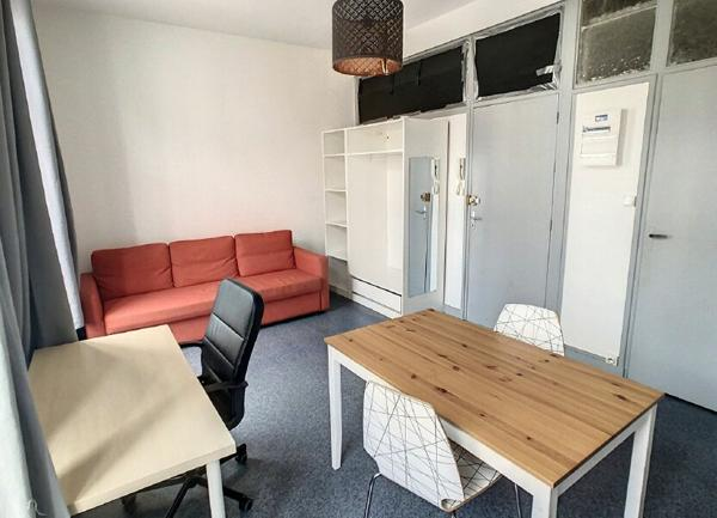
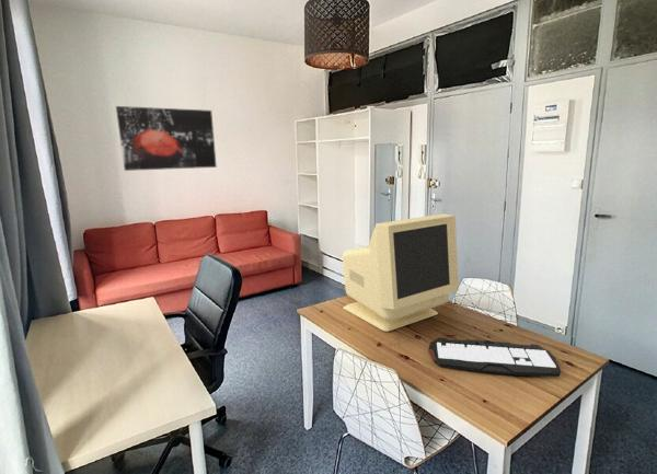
+ monitor [342,212,460,333]
+ wall art [115,105,218,172]
+ keyboard [428,336,562,378]
